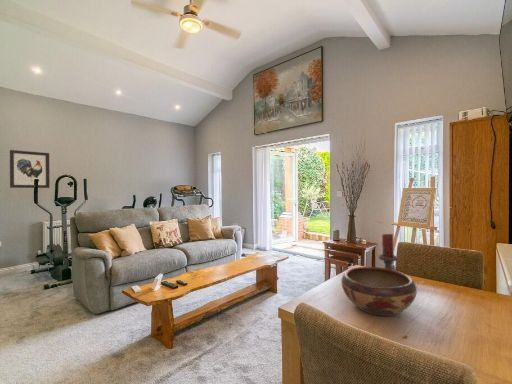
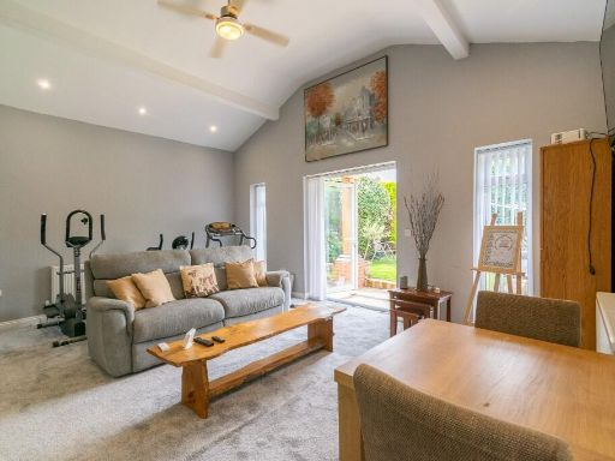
- decorative bowl [340,266,418,317]
- candle holder [378,233,399,271]
- wall art [9,149,50,189]
